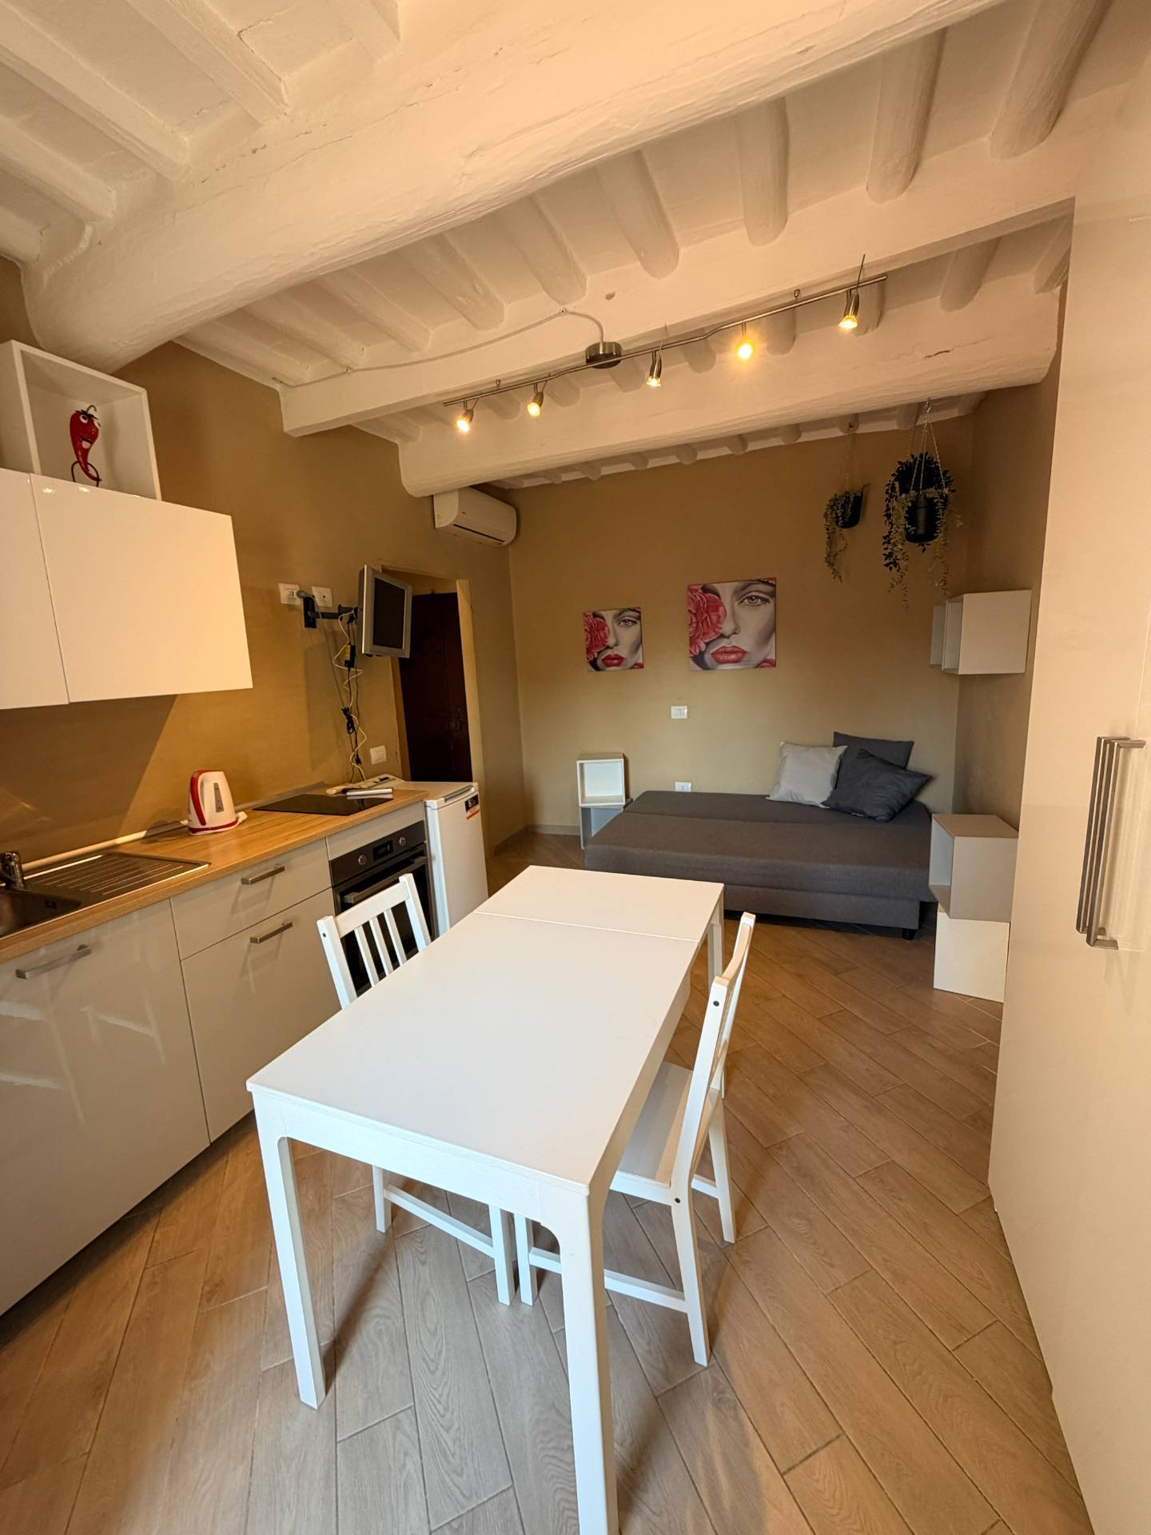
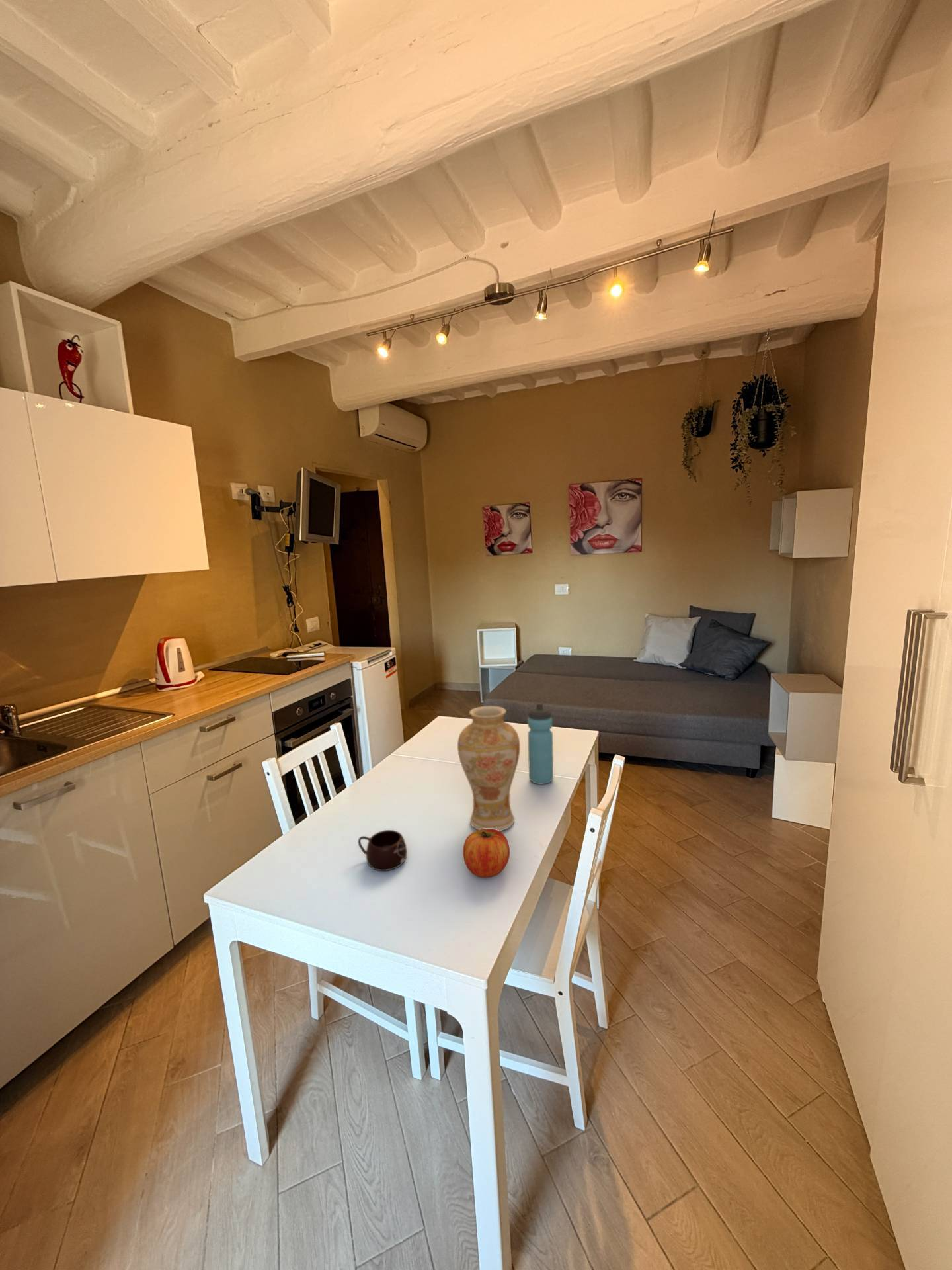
+ vase [457,705,520,832]
+ water bottle [527,702,554,785]
+ apple [463,829,510,878]
+ mug [357,829,408,872]
